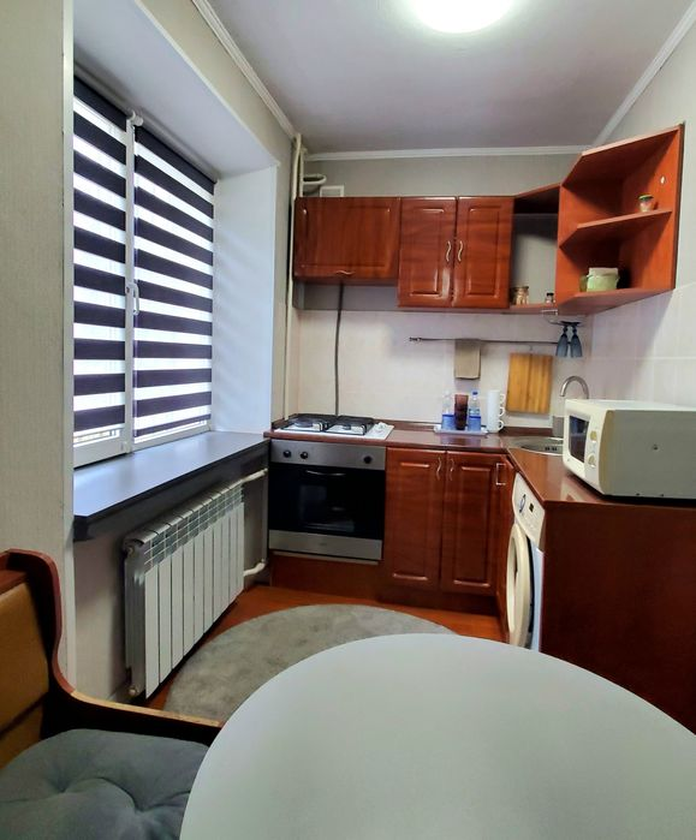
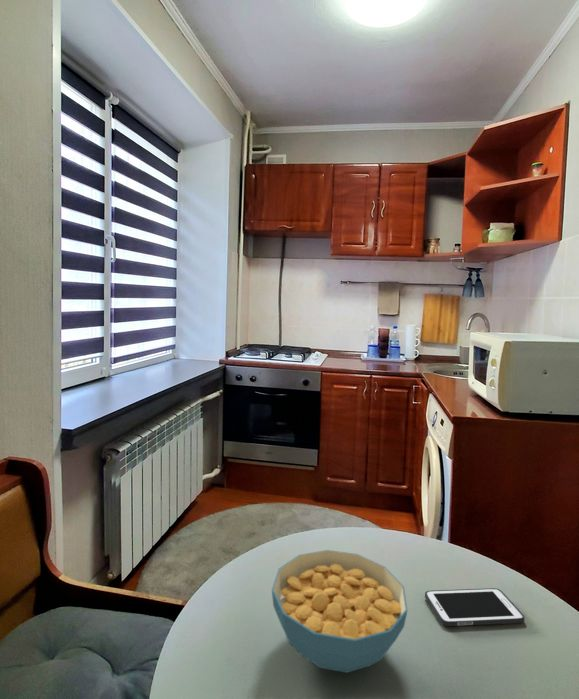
+ cereal bowl [271,549,409,674]
+ cell phone [424,587,525,627]
